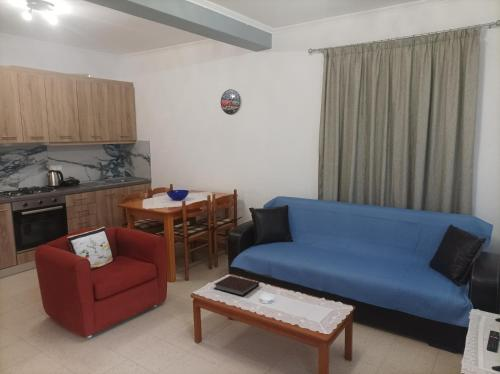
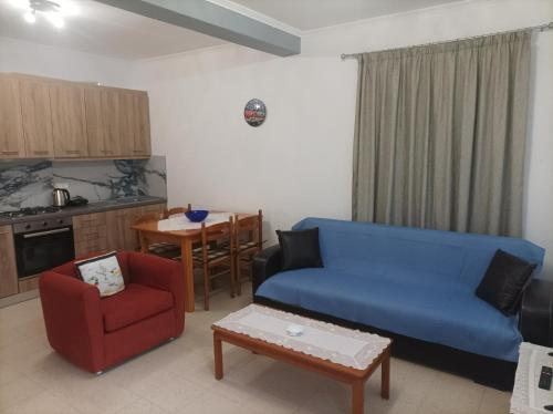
- notebook [213,275,260,297]
